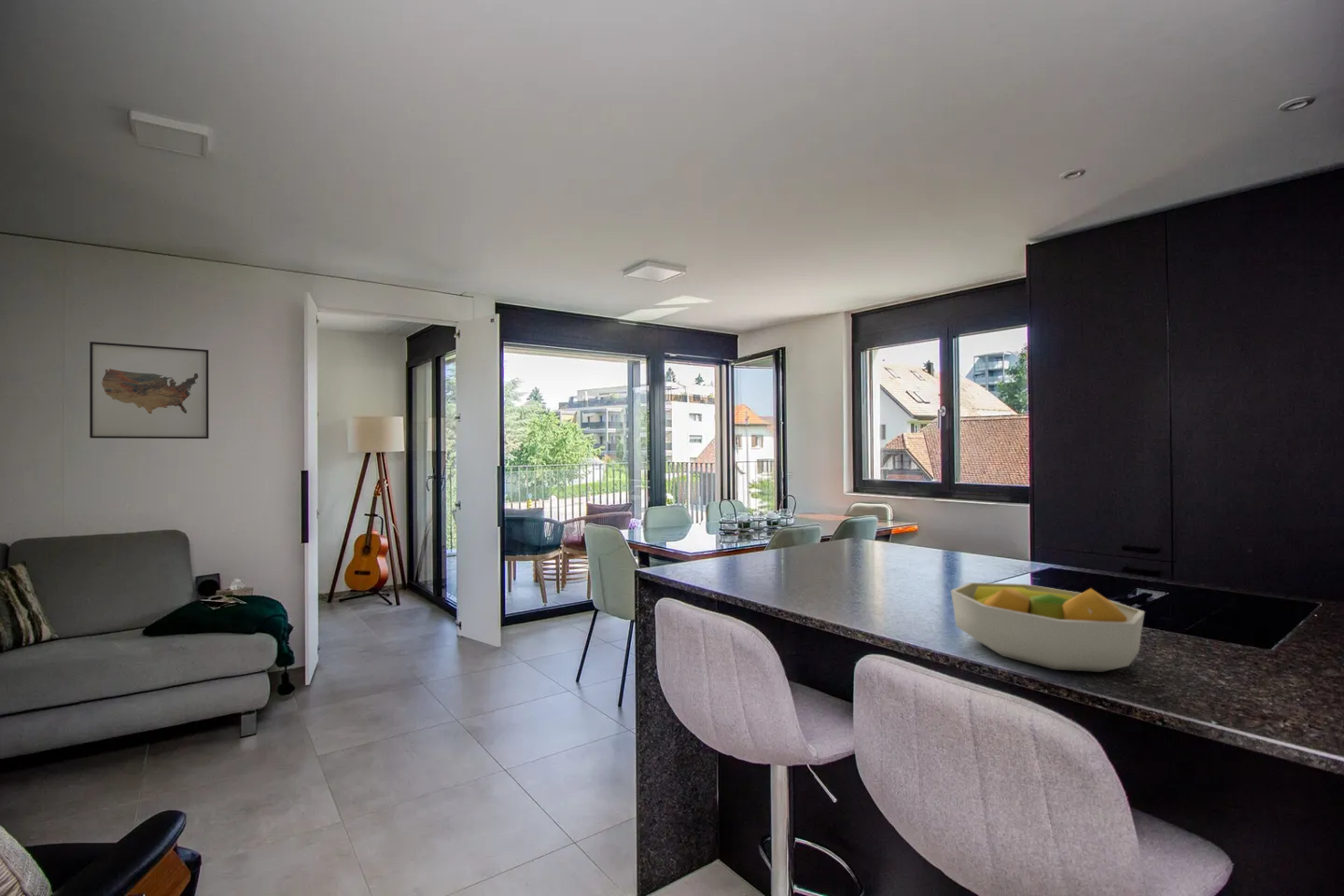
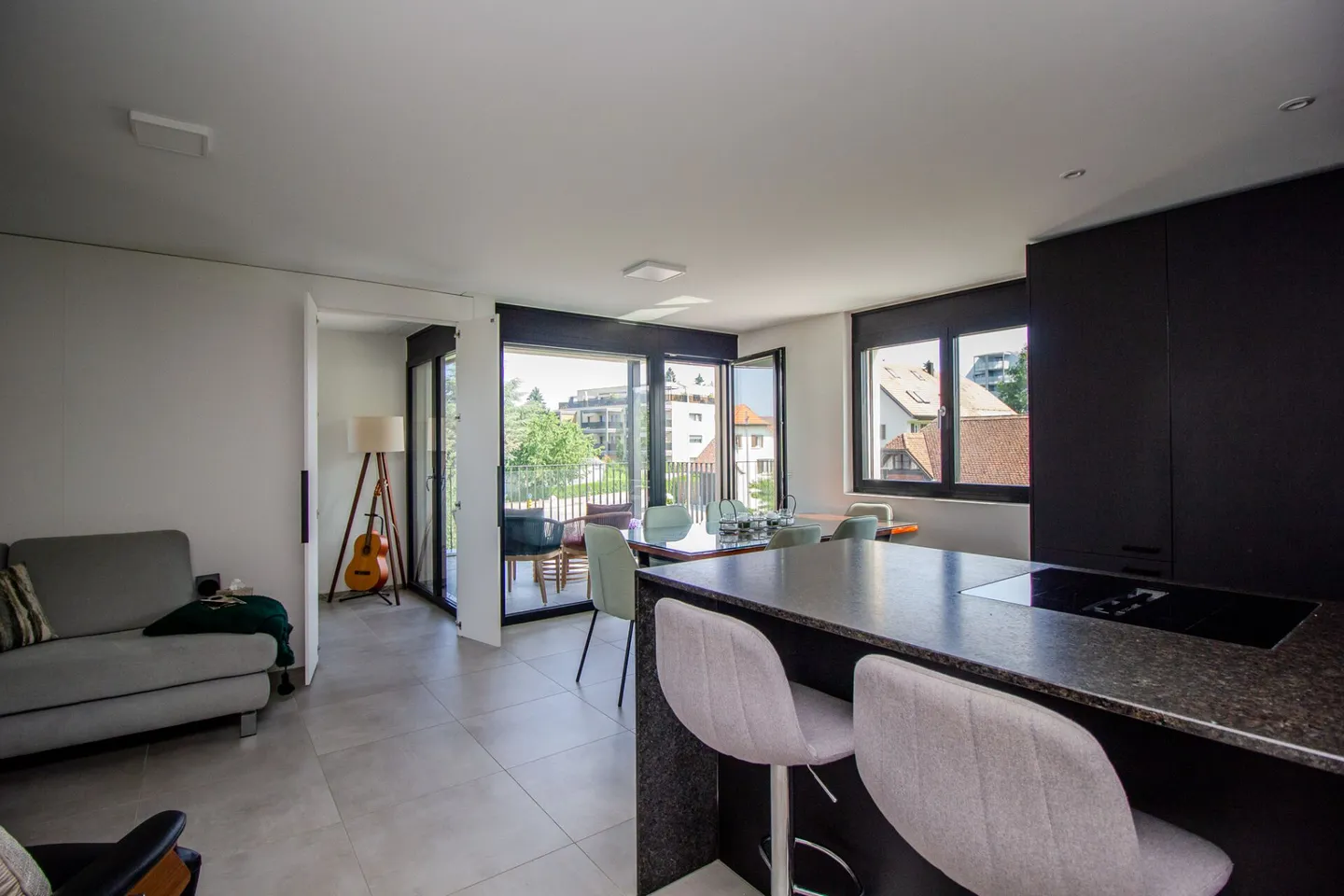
- fruit bowl [950,581,1146,673]
- wall art [89,341,210,440]
